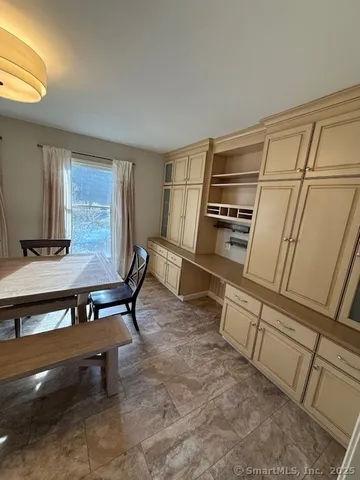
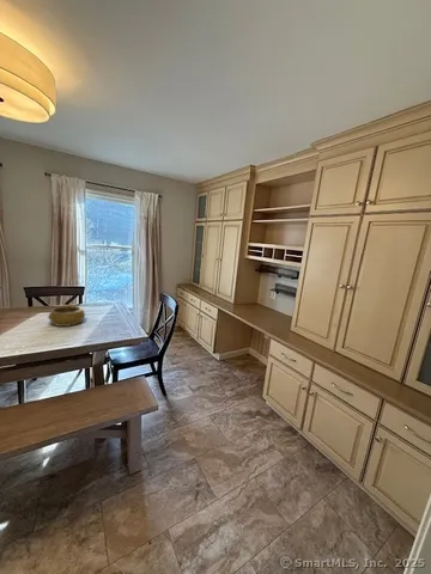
+ decorative bowl [47,305,86,328]
